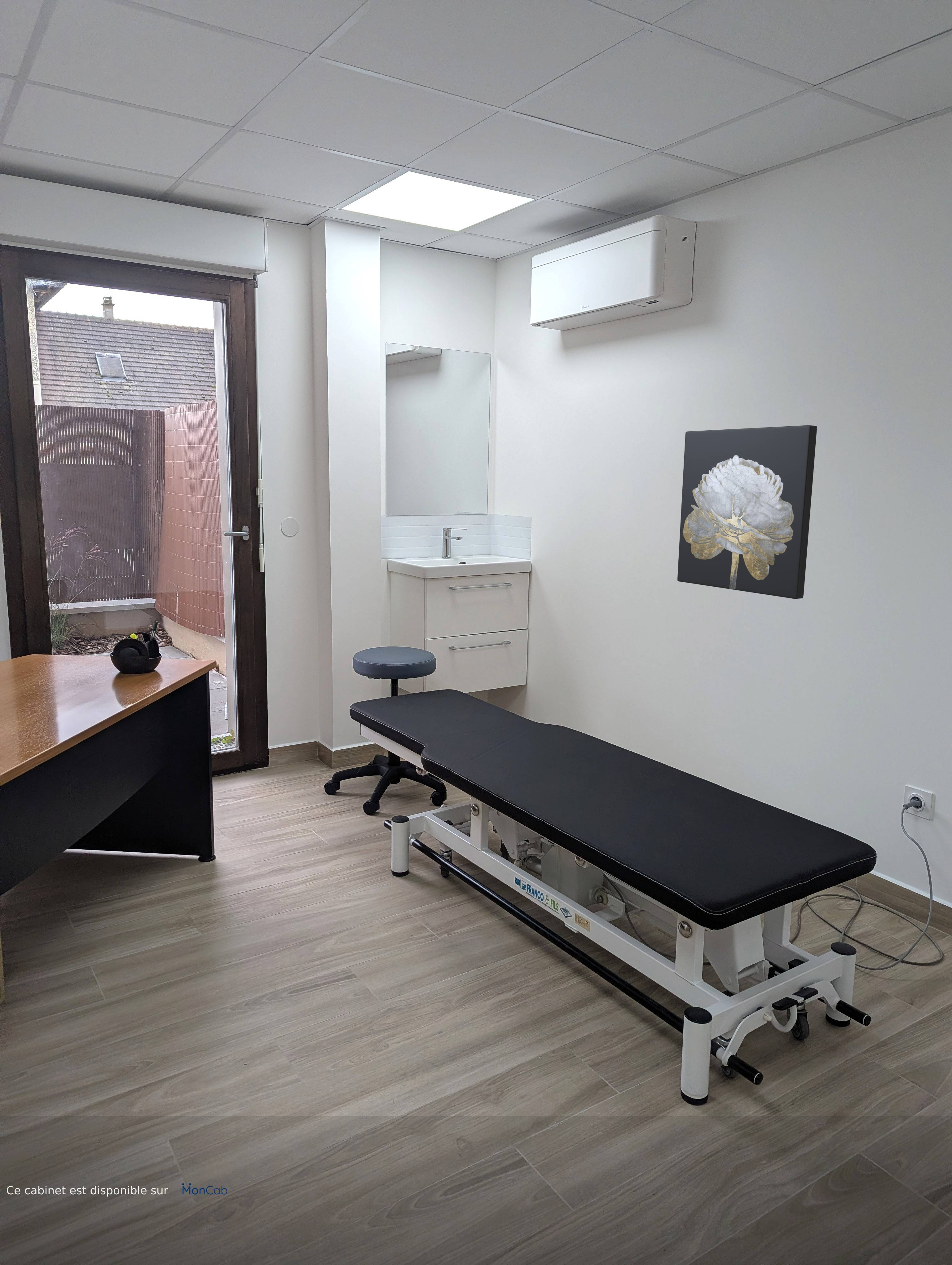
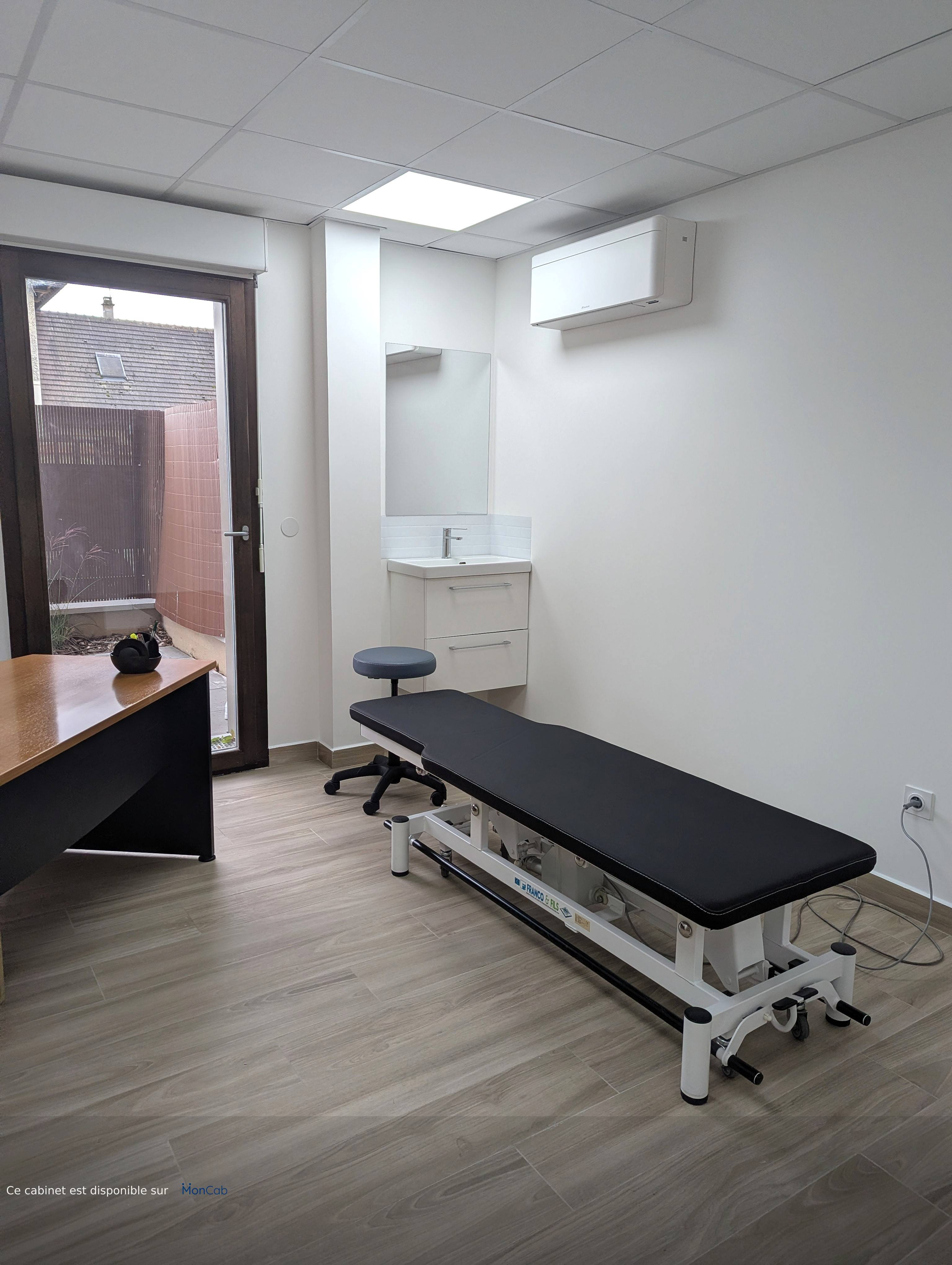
- wall art [677,425,817,599]
